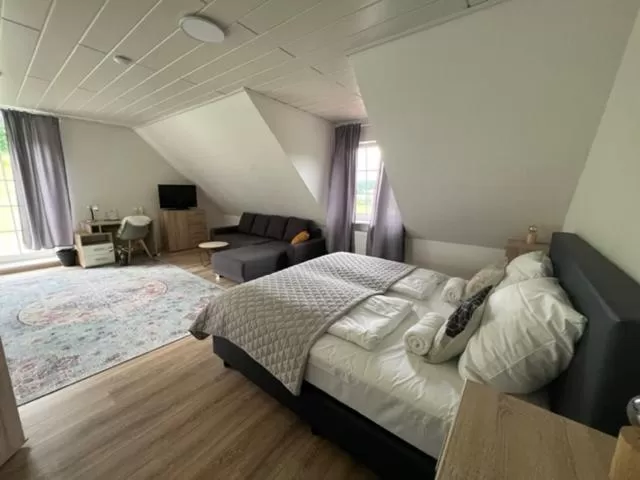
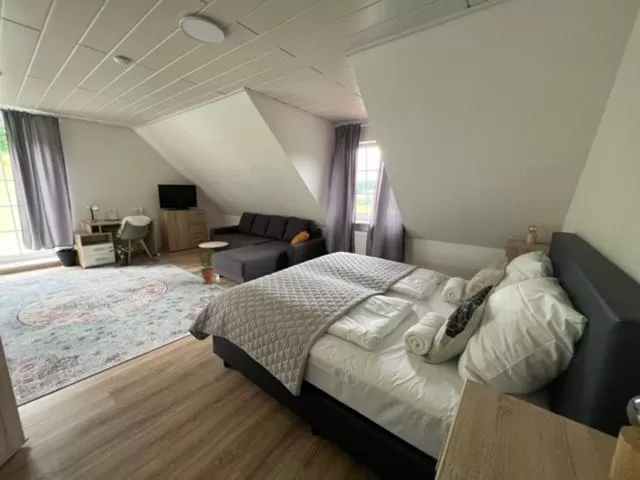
+ potted plant [197,246,216,285]
